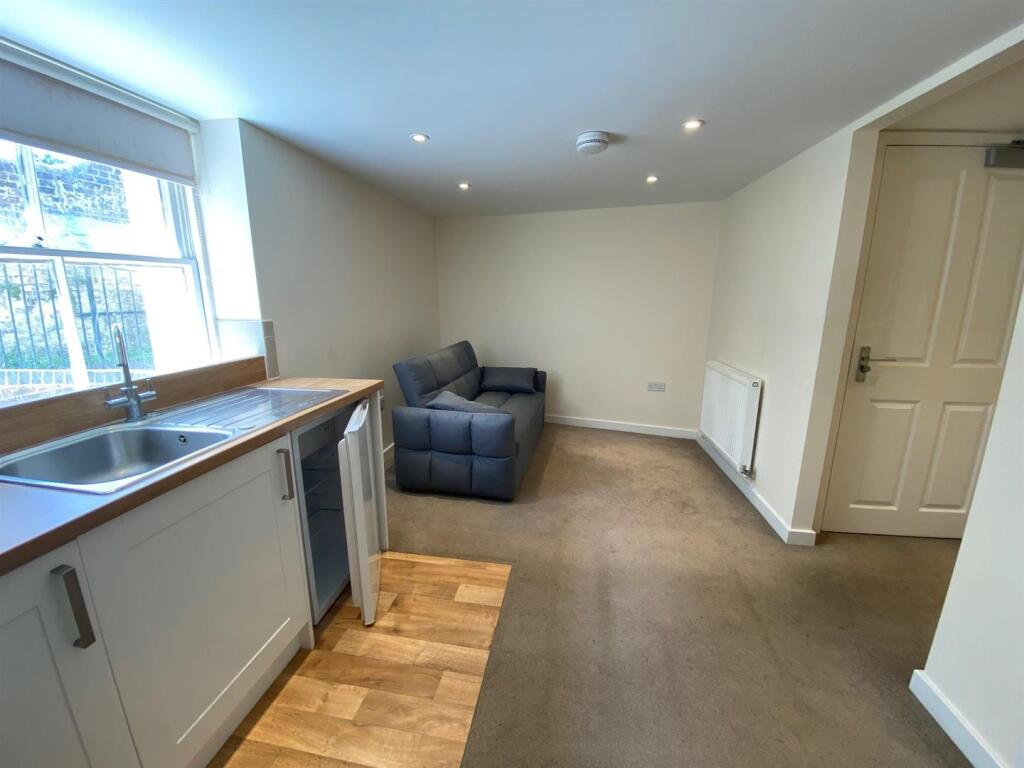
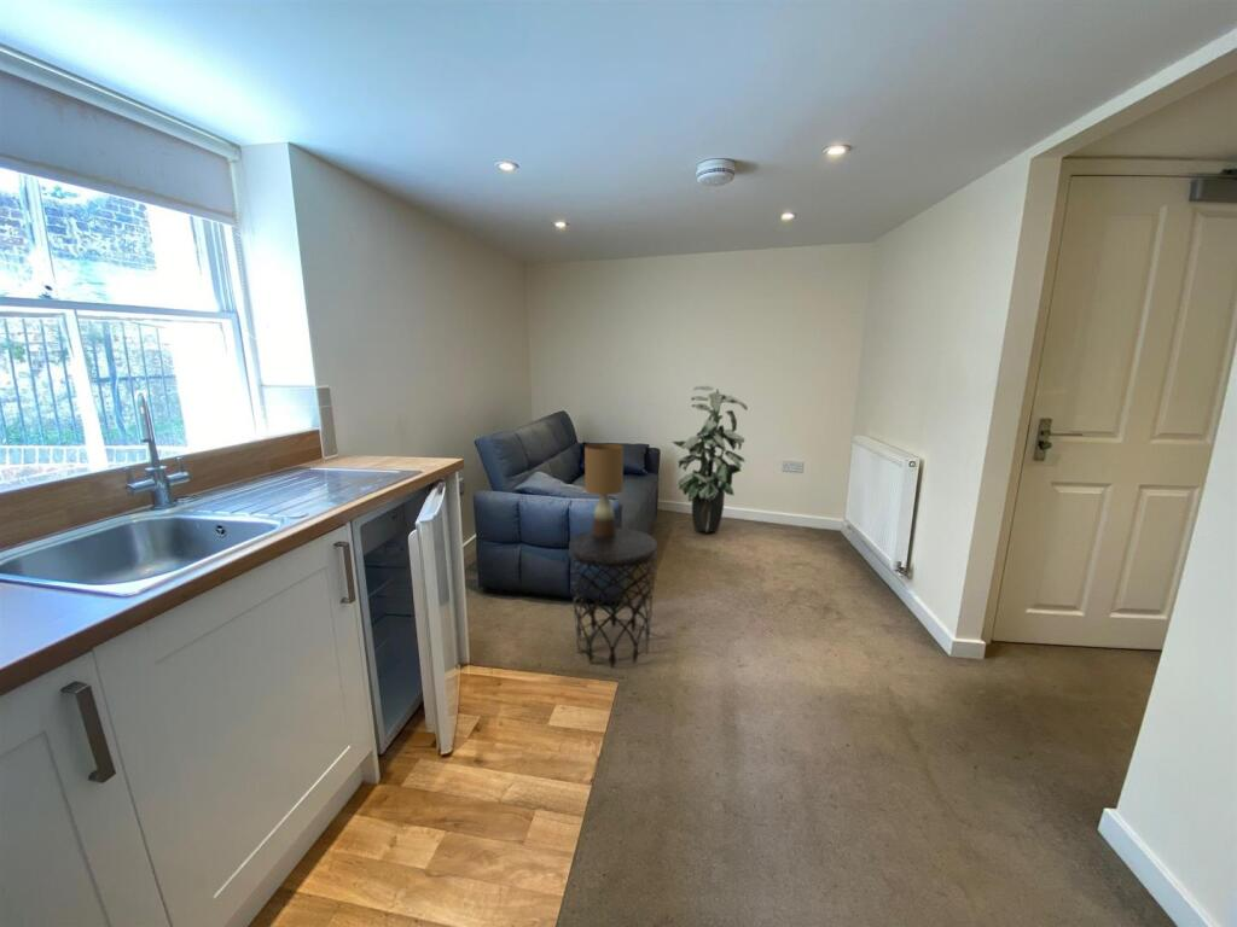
+ table lamp [583,443,625,538]
+ indoor plant [670,385,749,534]
+ side table [568,527,658,669]
